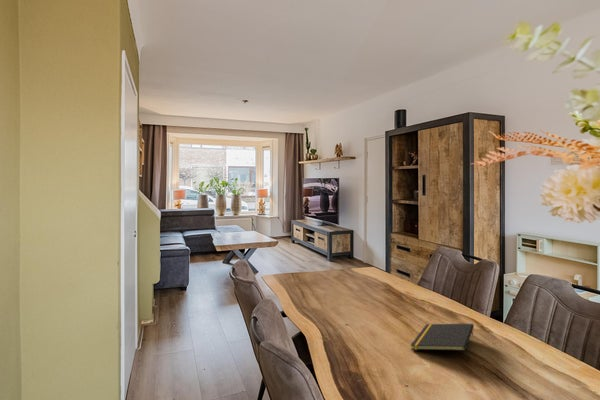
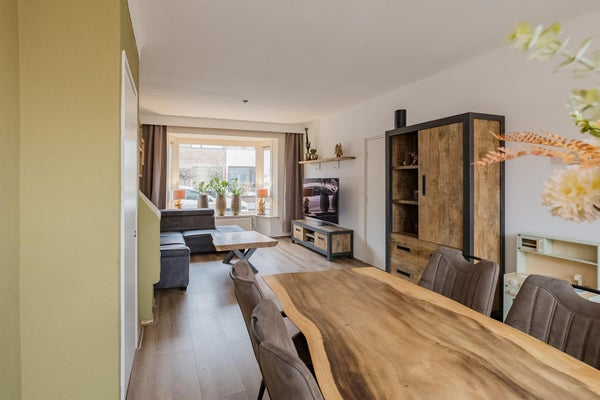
- notepad [409,323,475,352]
